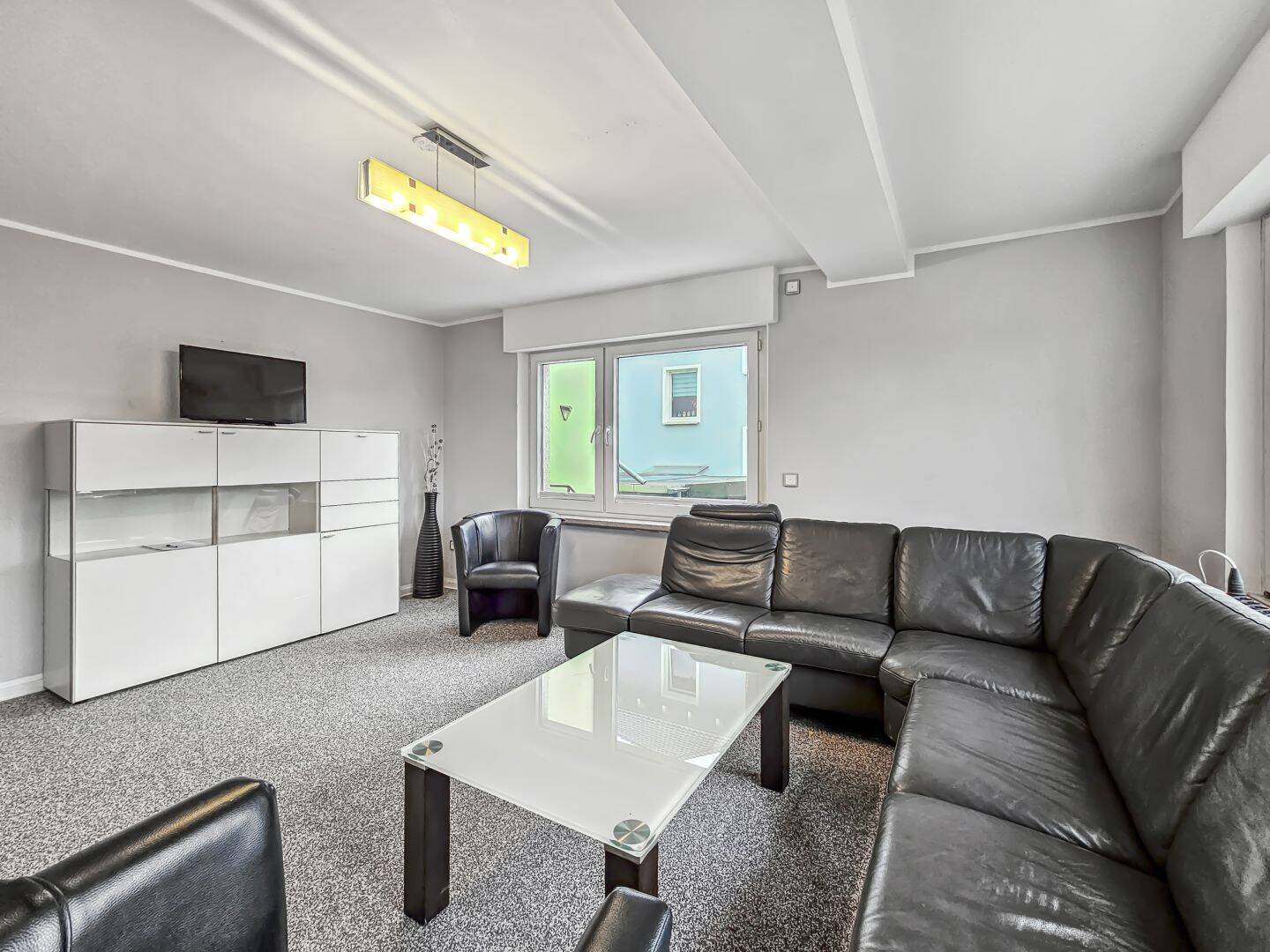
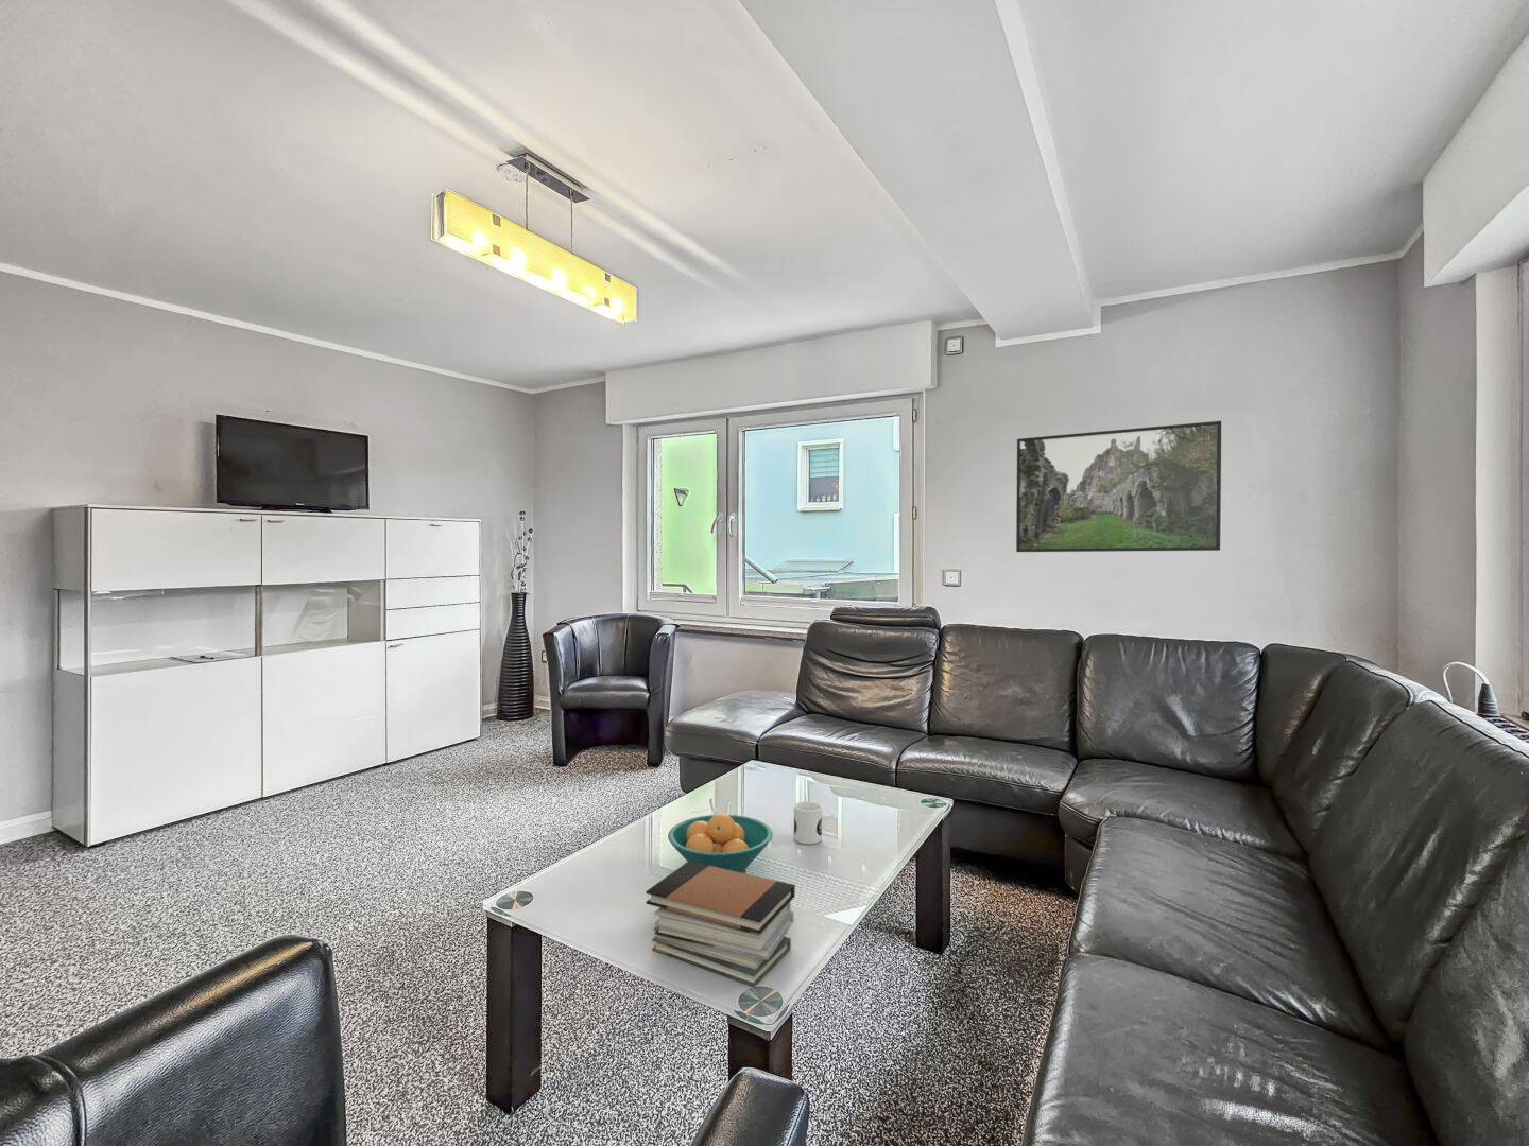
+ mug [793,801,823,846]
+ fruit bowl [667,813,774,874]
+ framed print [1015,420,1222,553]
+ book stack [644,862,796,988]
